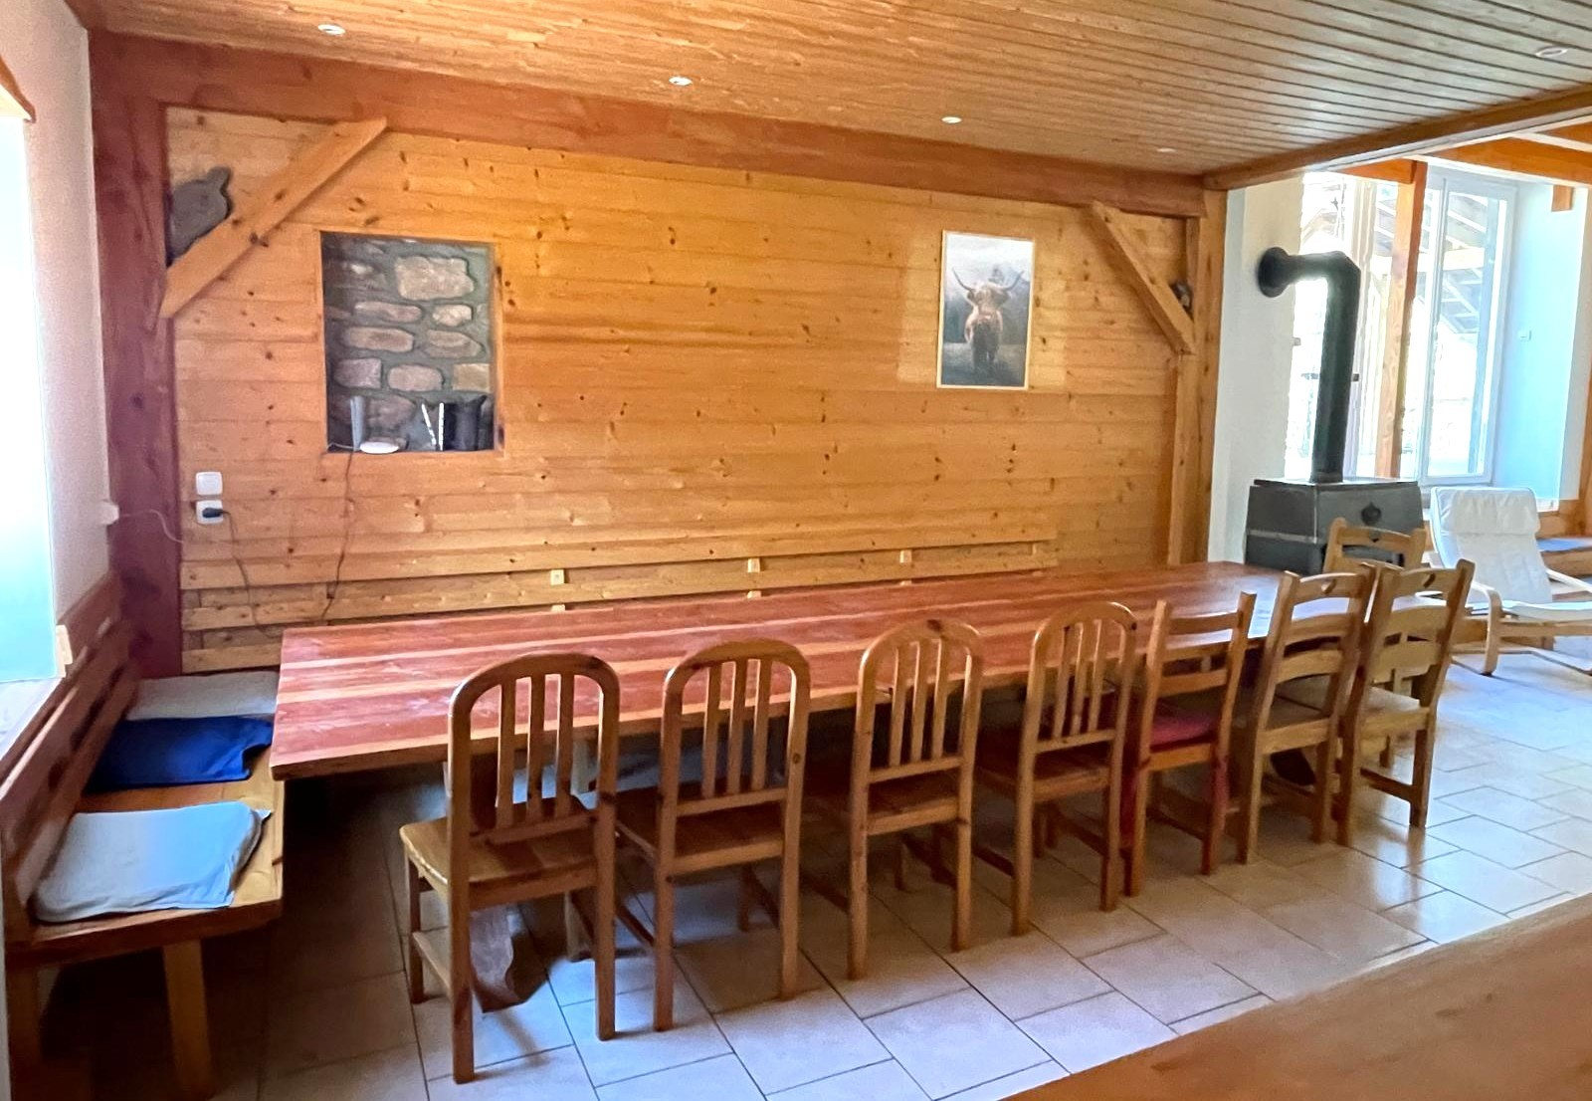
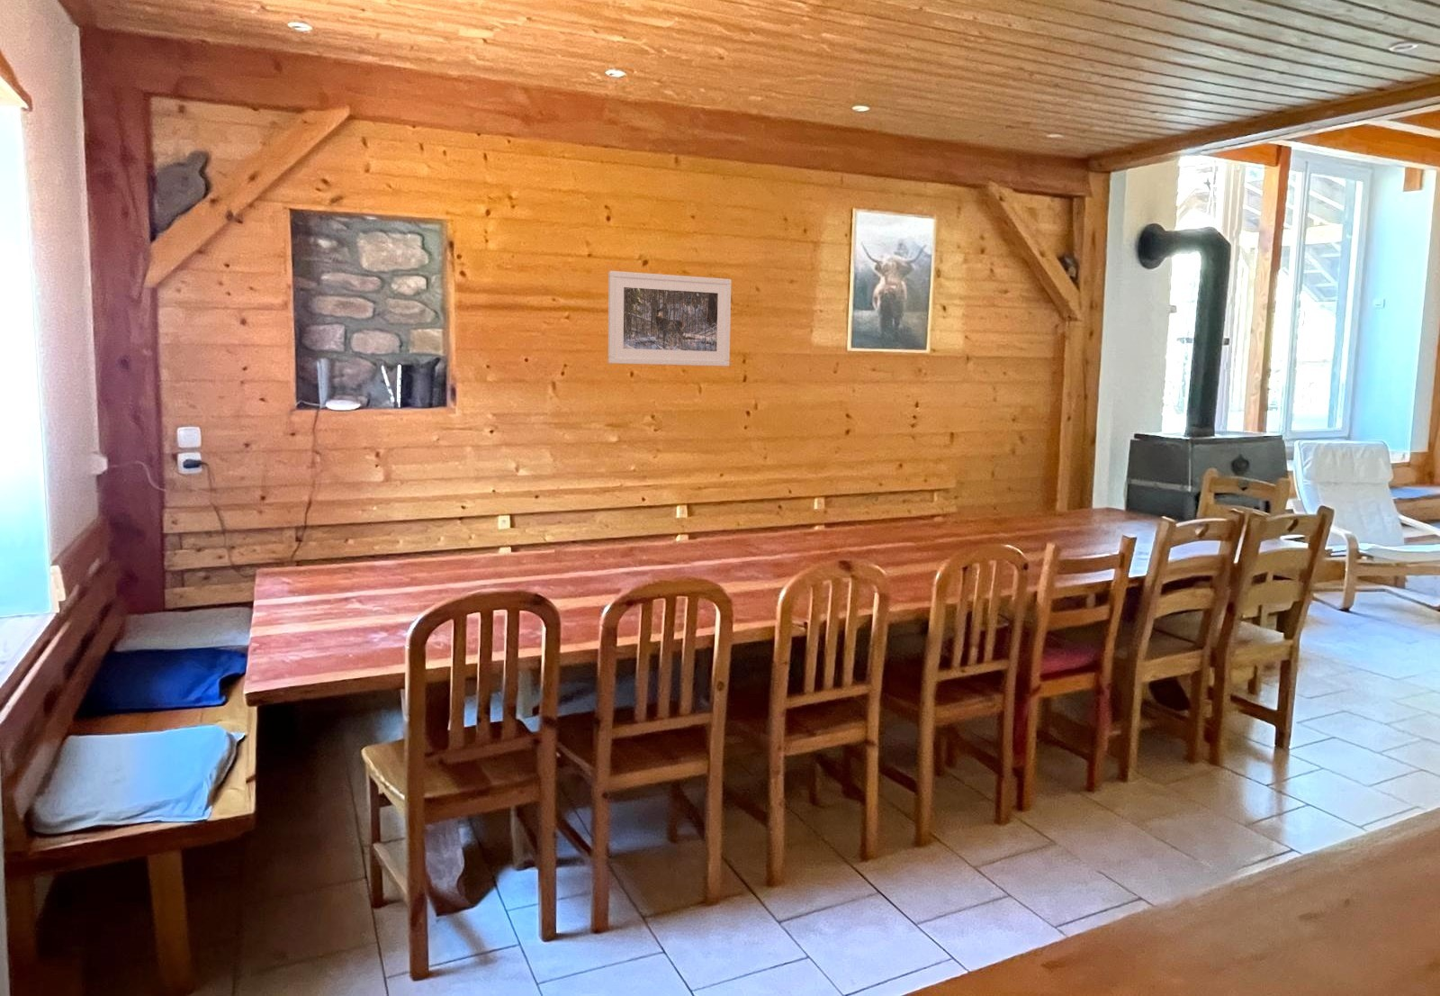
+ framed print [607,270,732,368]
